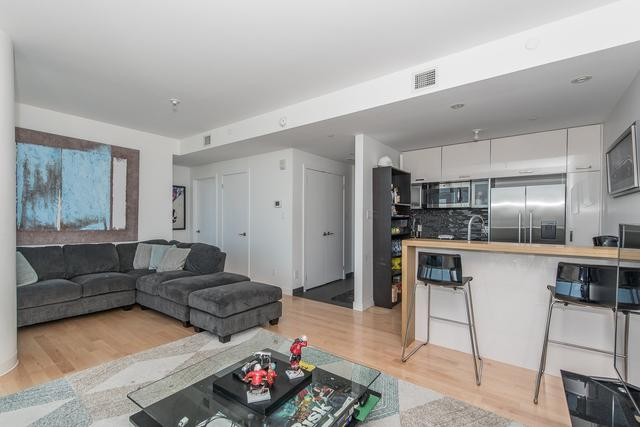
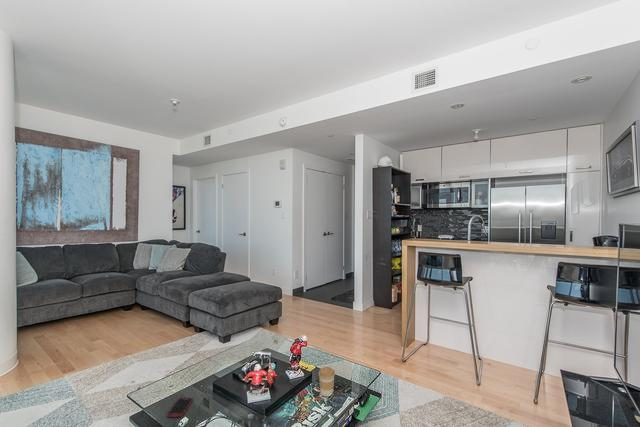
+ coffee cup [317,366,336,397]
+ cell phone [166,397,194,418]
